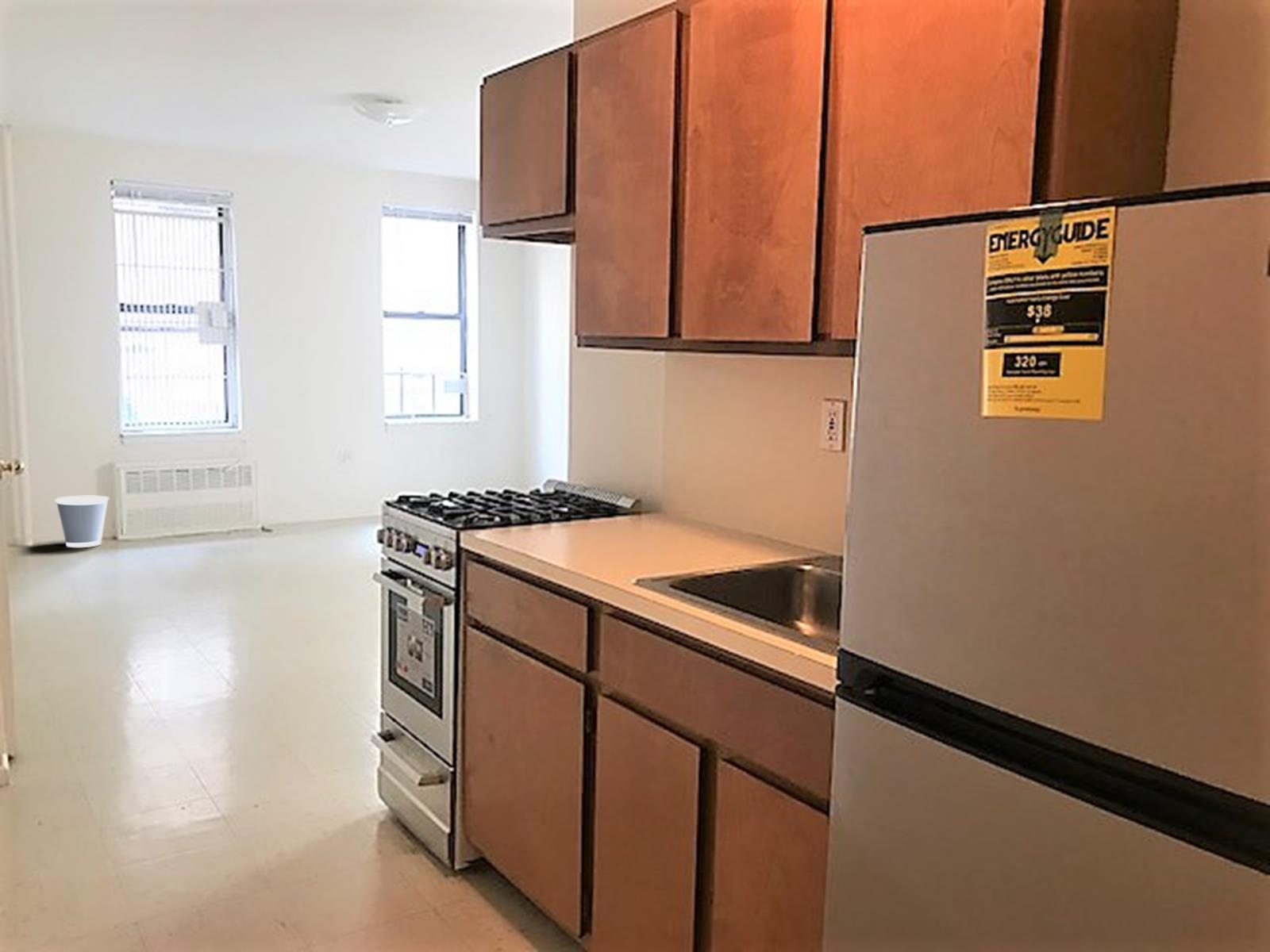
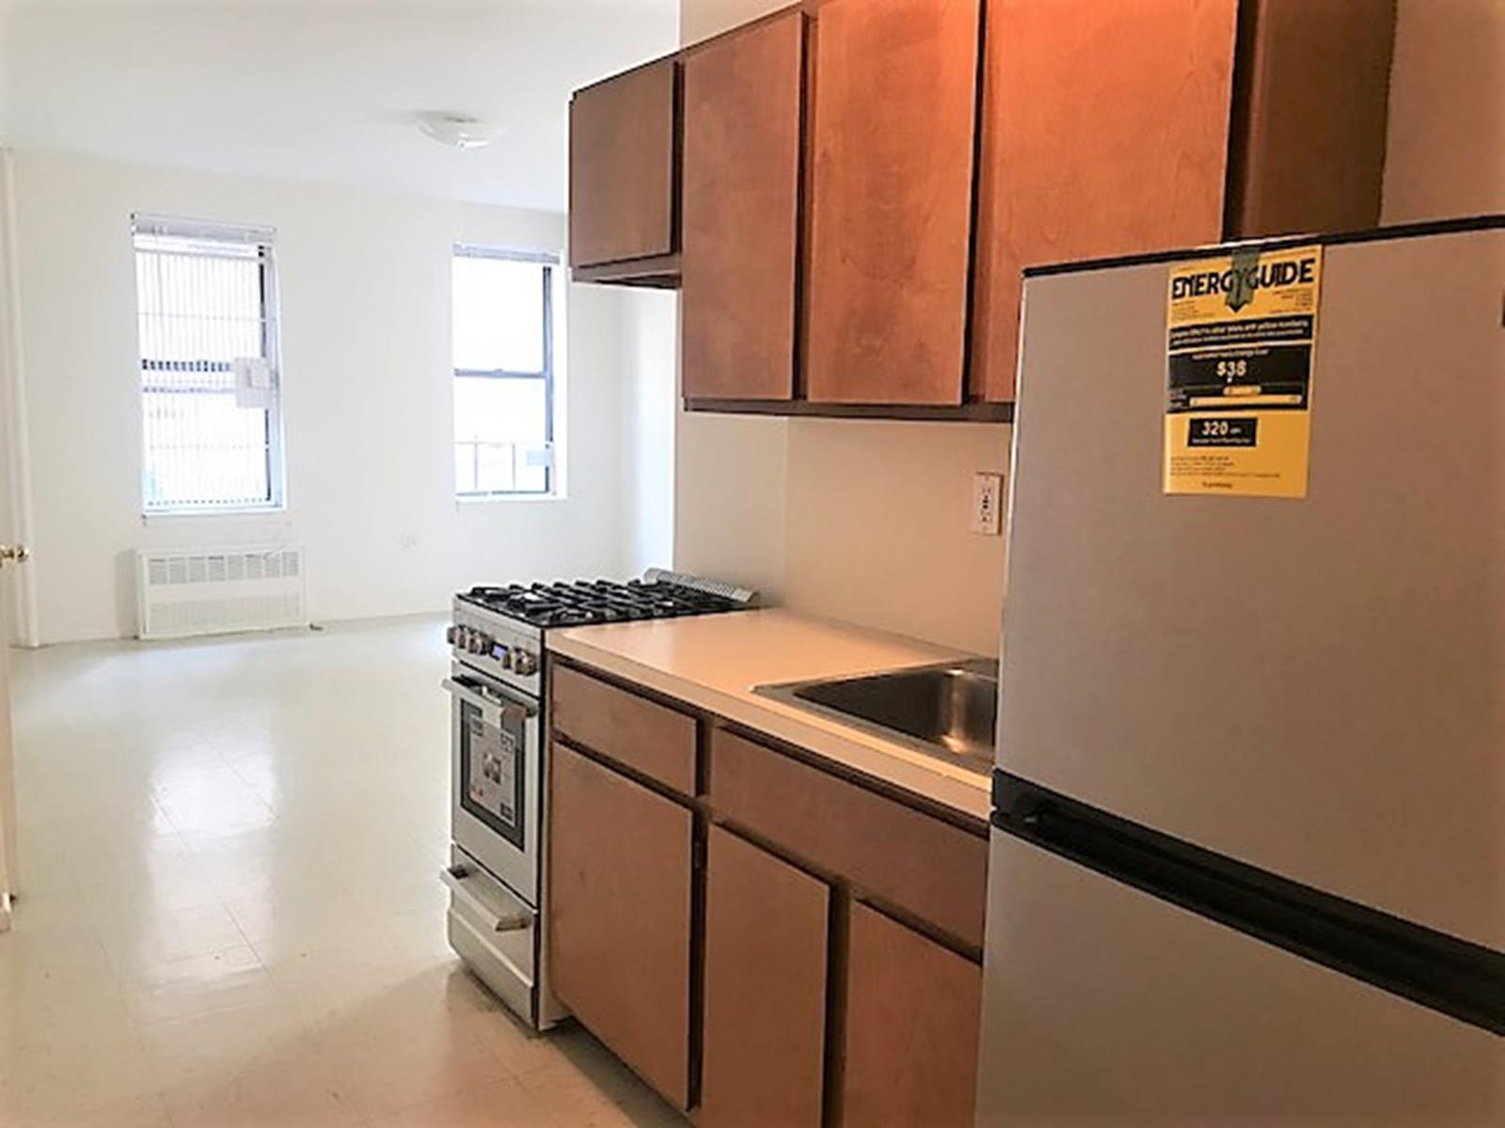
- wastebasket [54,495,110,548]
